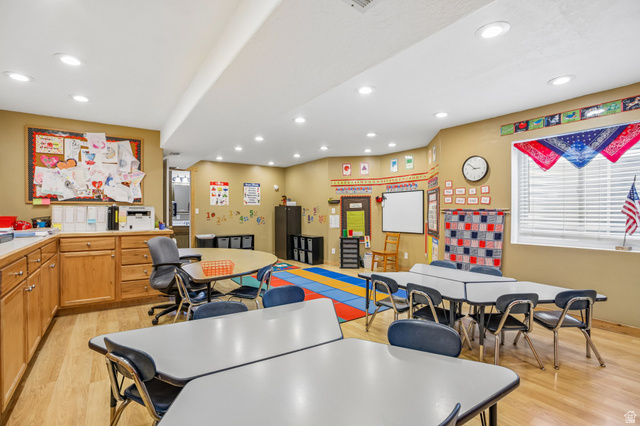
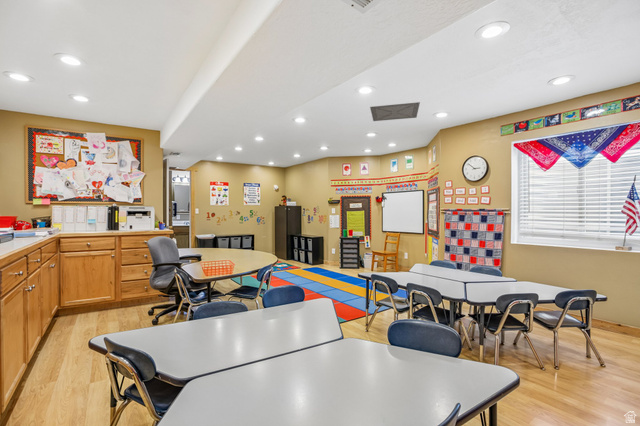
+ ceiling vent [369,101,421,122]
